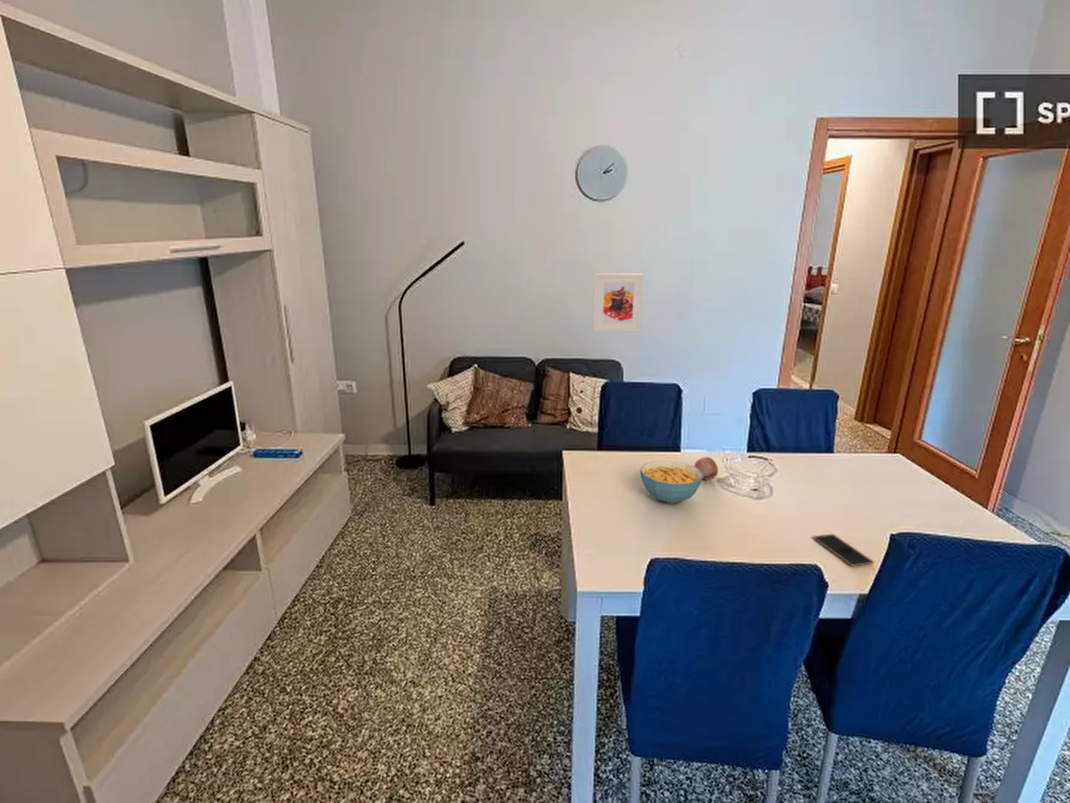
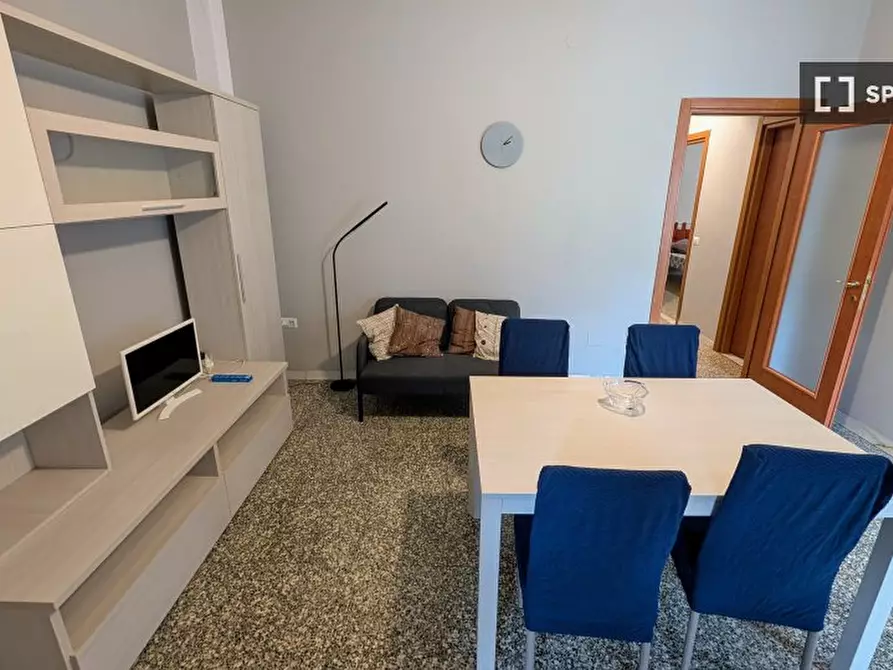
- cereal bowl [639,459,703,505]
- fruit [694,455,719,481]
- smartphone [811,533,875,568]
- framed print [593,272,645,332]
